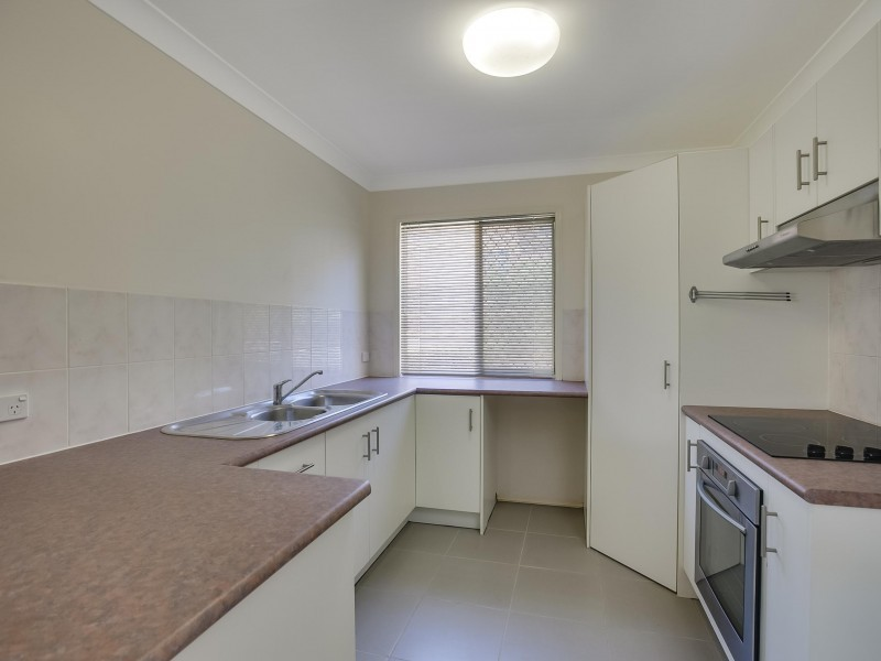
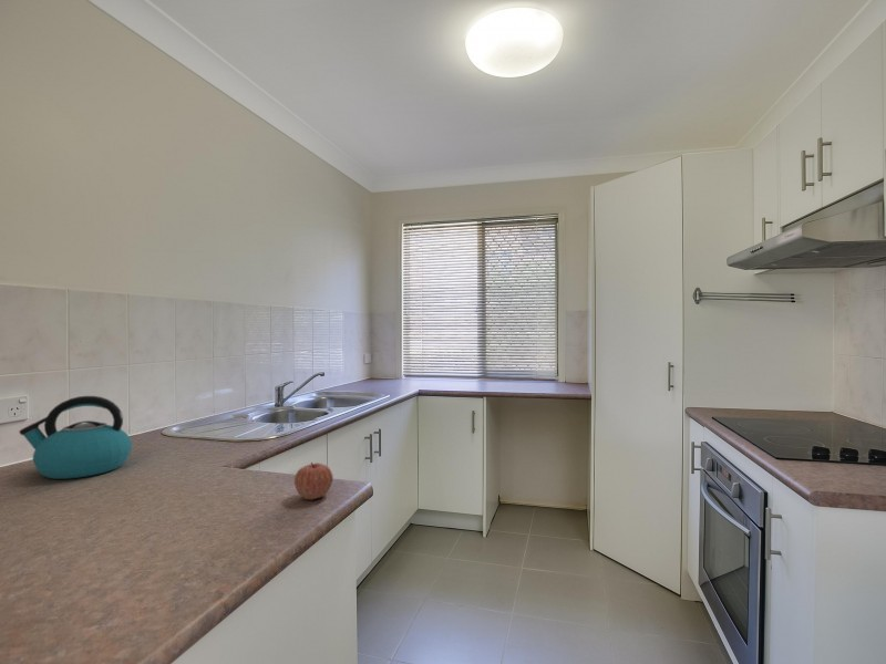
+ apple [293,460,334,500]
+ kettle [18,395,133,480]
